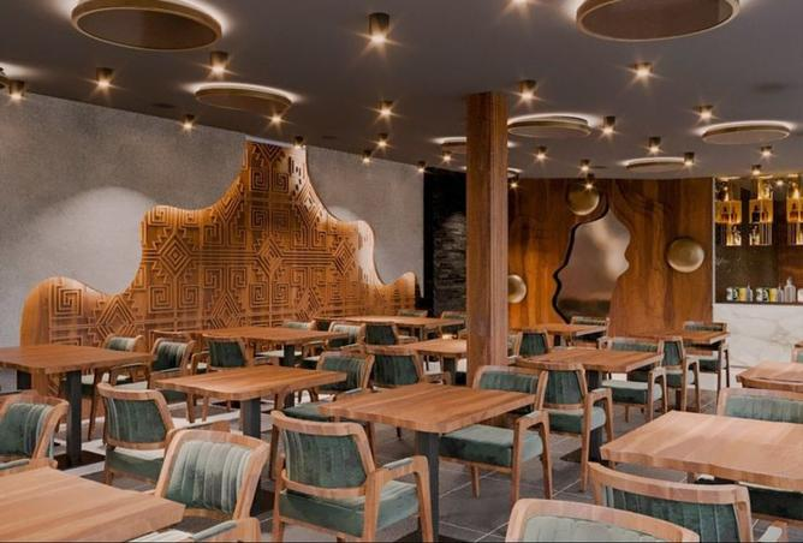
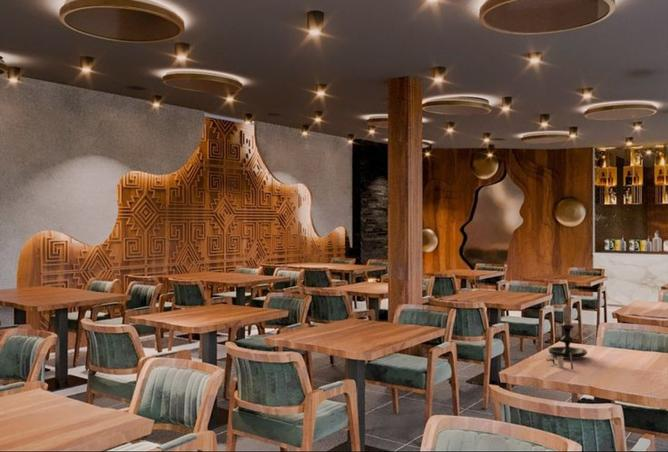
+ candle holder [547,301,589,360]
+ cup [546,352,574,371]
